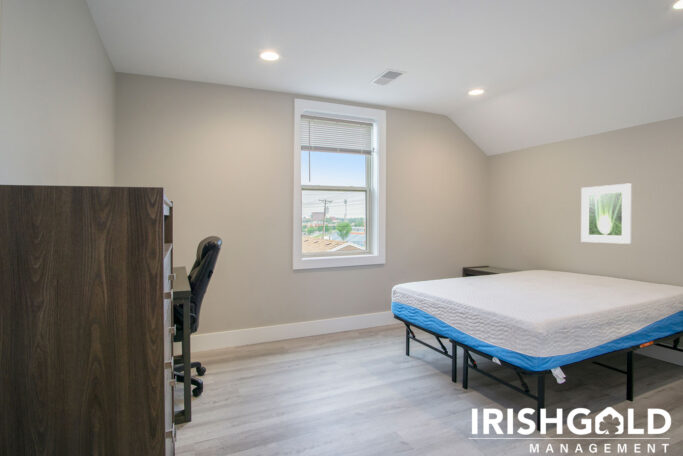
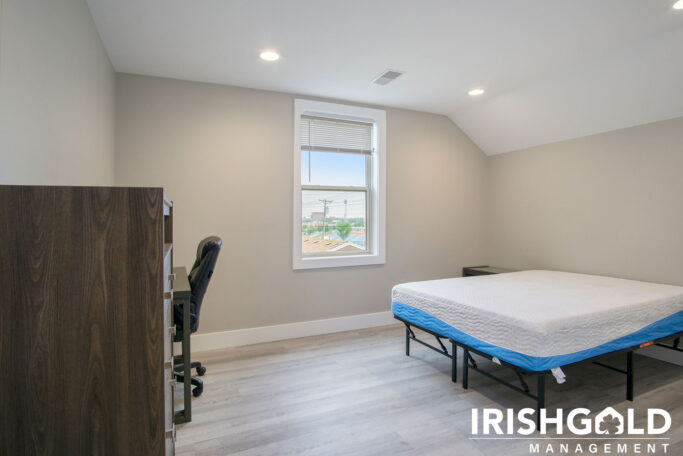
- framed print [580,182,633,245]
